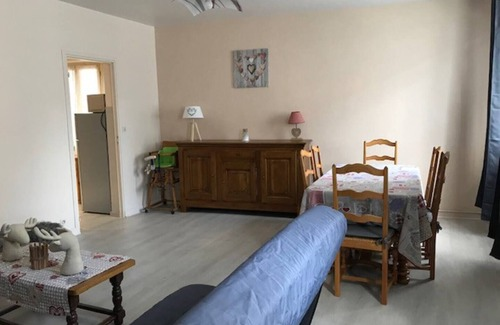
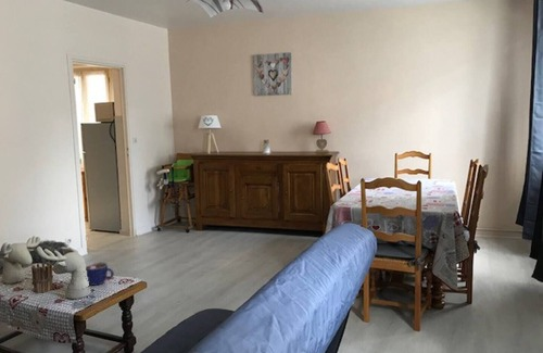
+ cup [85,261,115,287]
